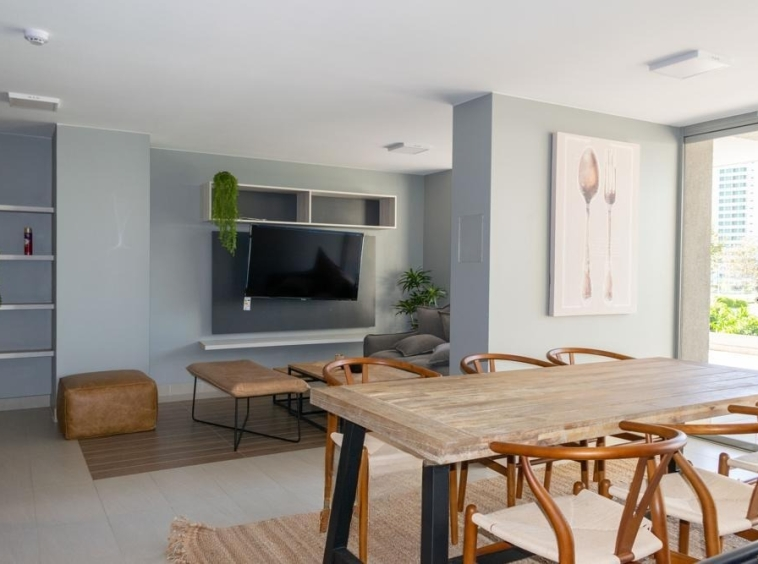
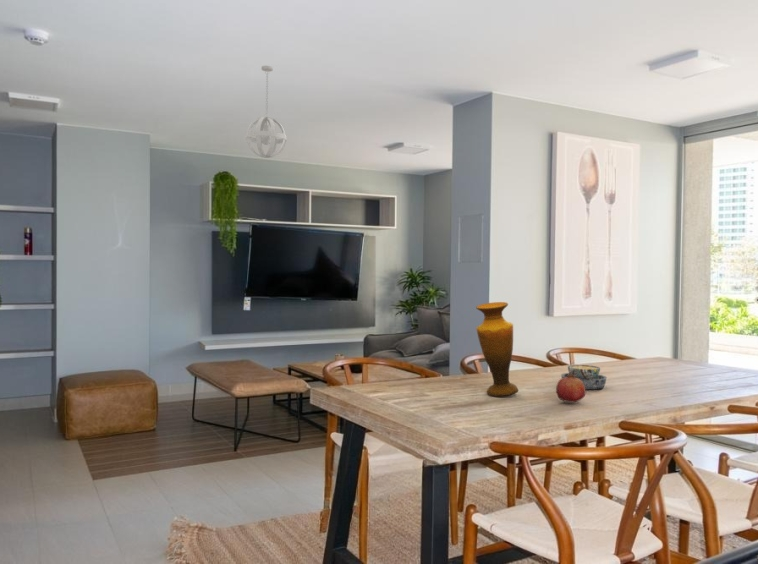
+ bowl [560,364,608,391]
+ vase [475,301,520,398]
+ pendant light [245,65,288,159]
+ fruit [555,374,587,404]
